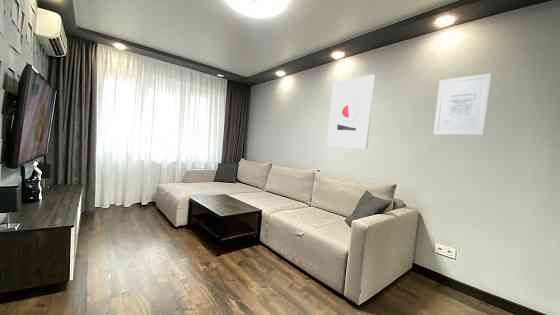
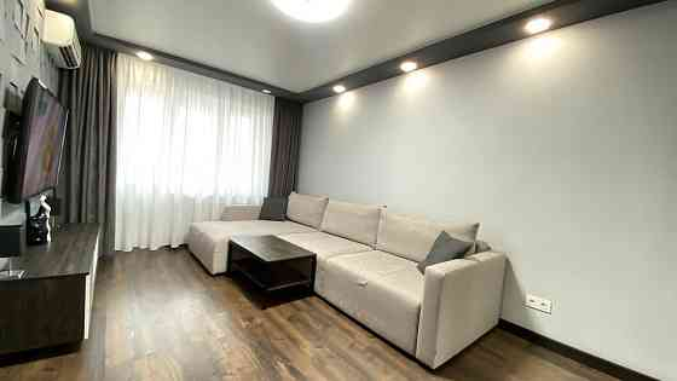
- wall art [326,74,376,150]
- wall art [432,72,492,136]
